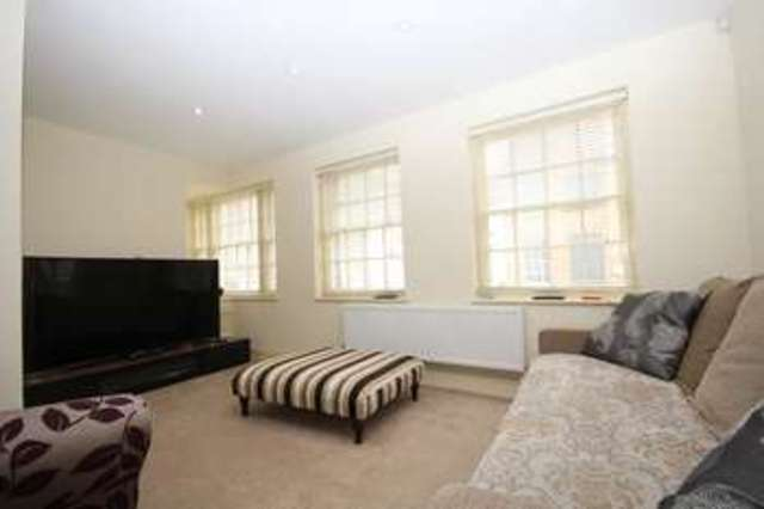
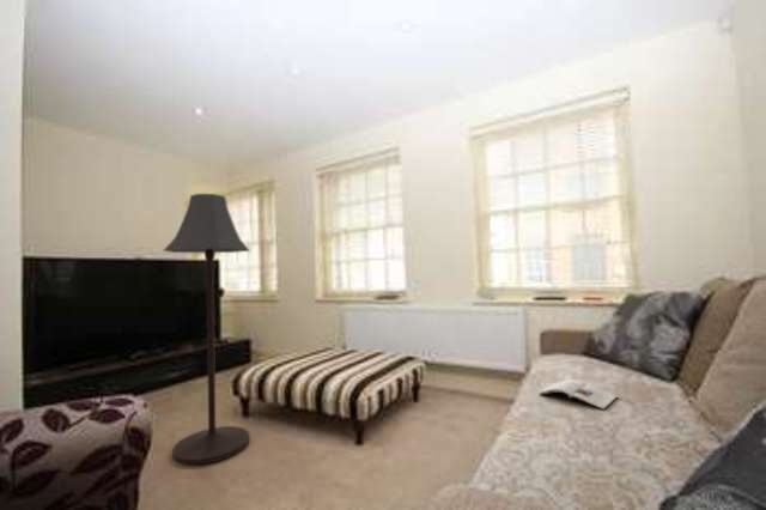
+ magazine [537,378,619,411]
+ floor lamp [163,193,251,466]
